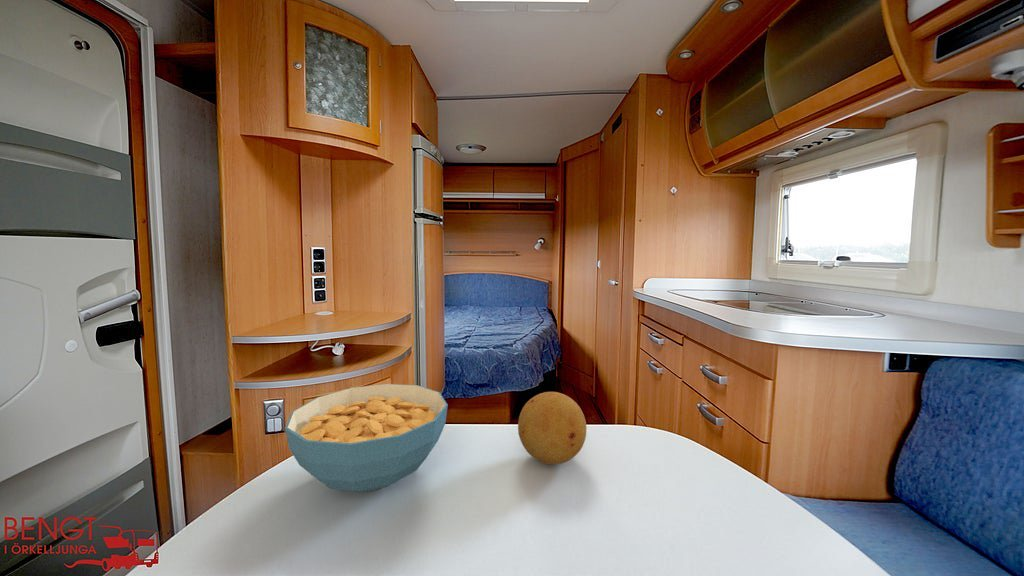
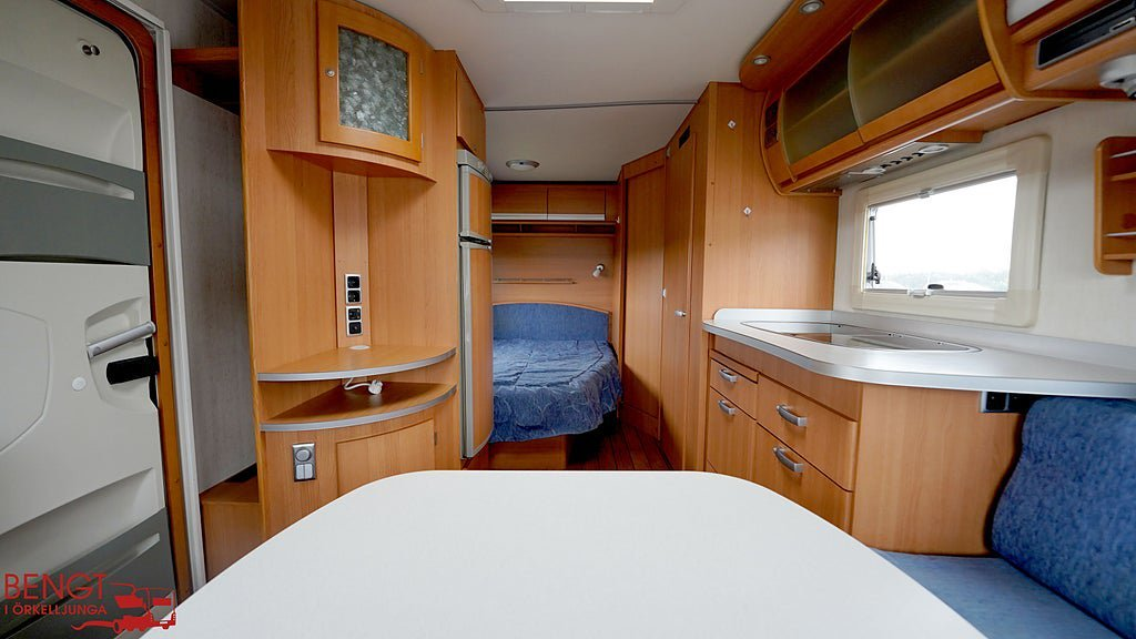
- cereal bowl [284,383,449,493]
- fruit [517,391,587,465]
